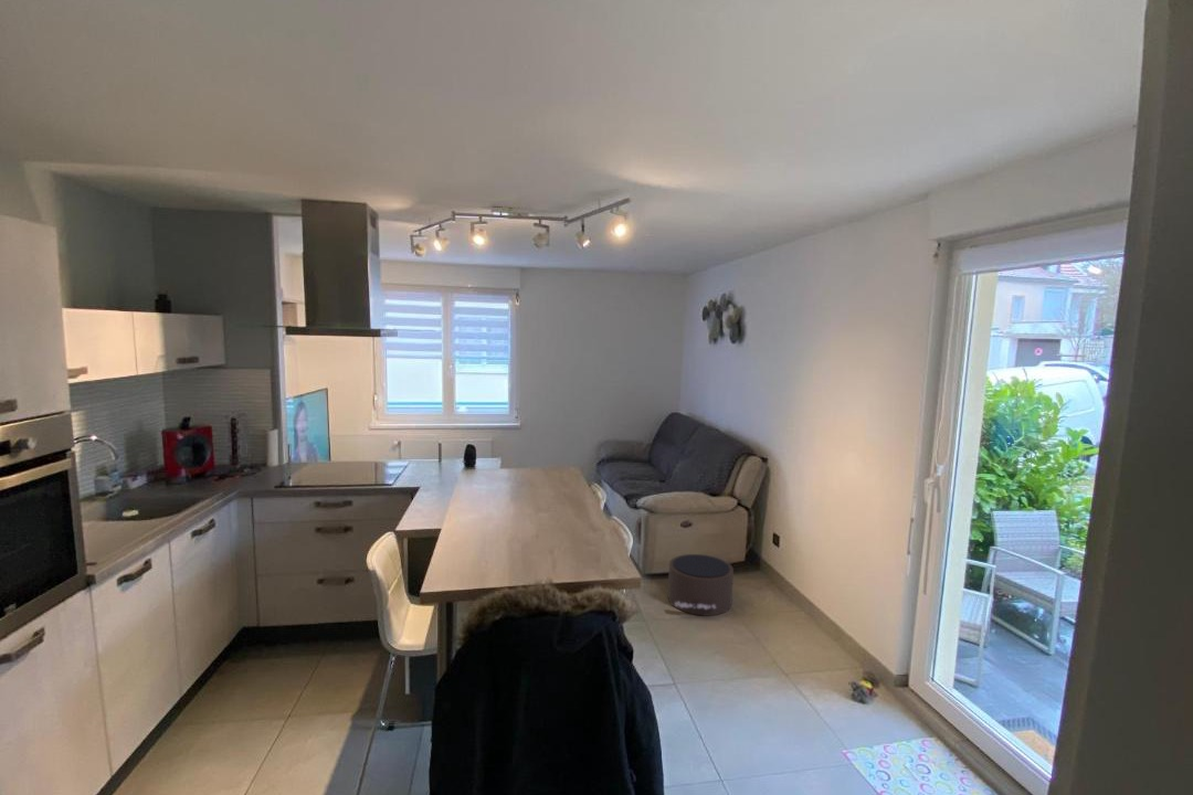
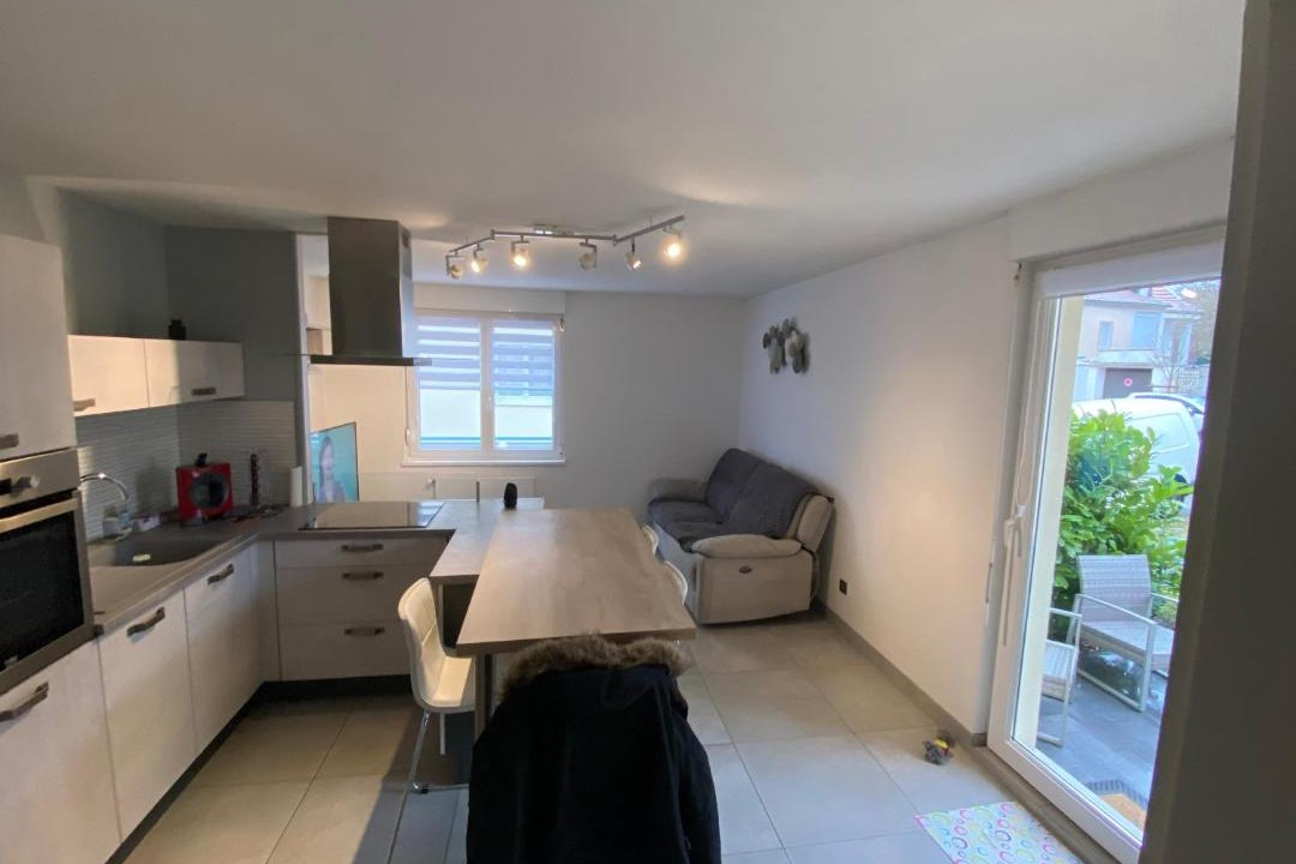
- pouf [667,553,735,617]
